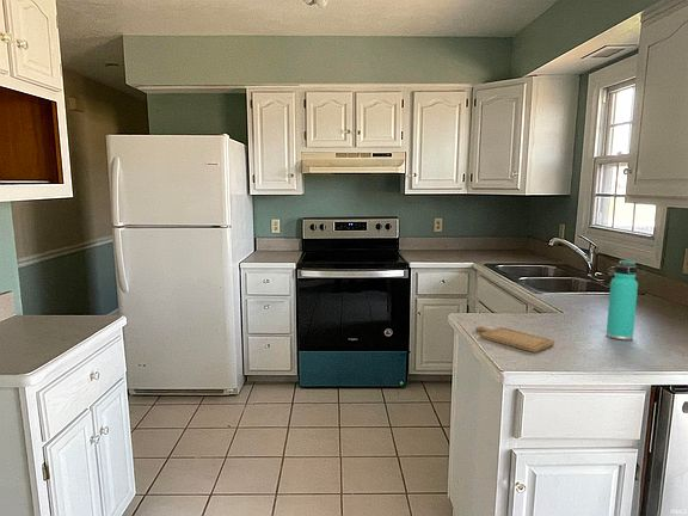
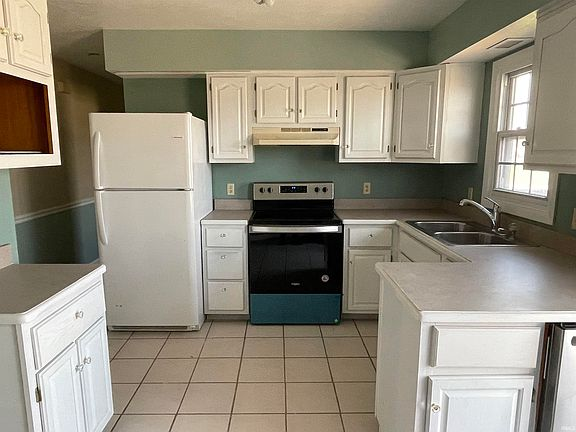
- chopping board [475,325,555,352]
- thermos bottle [606,258,639,340]
